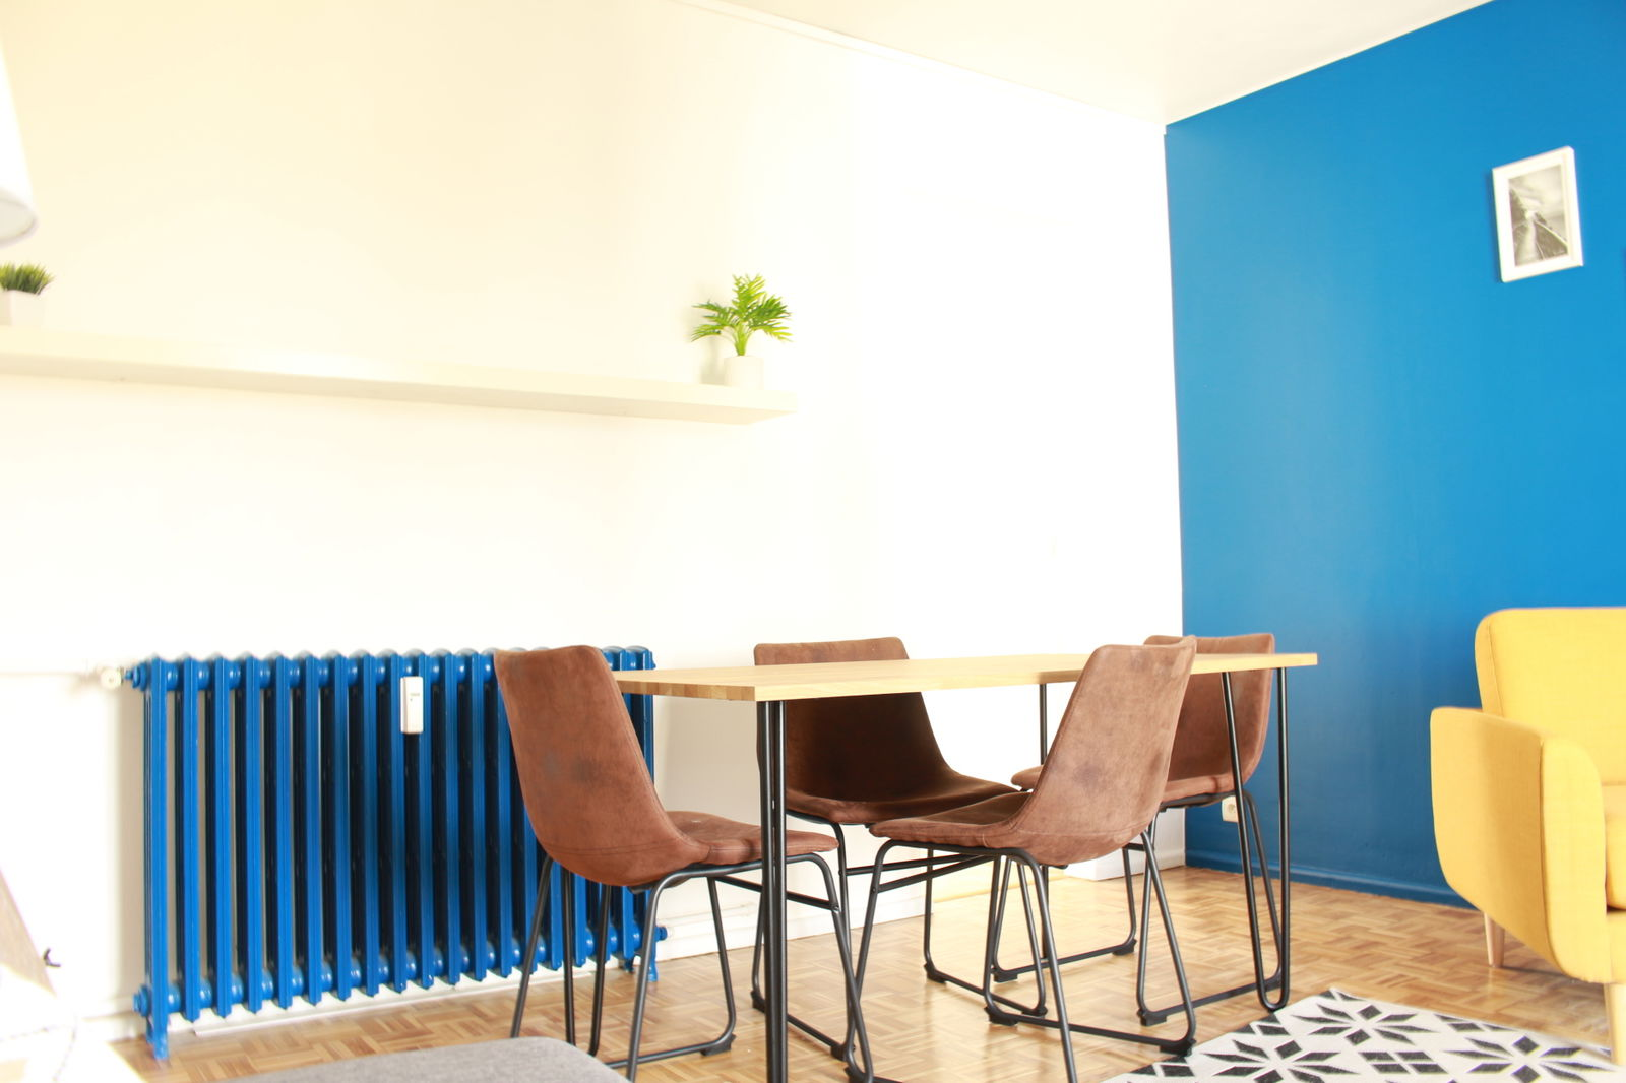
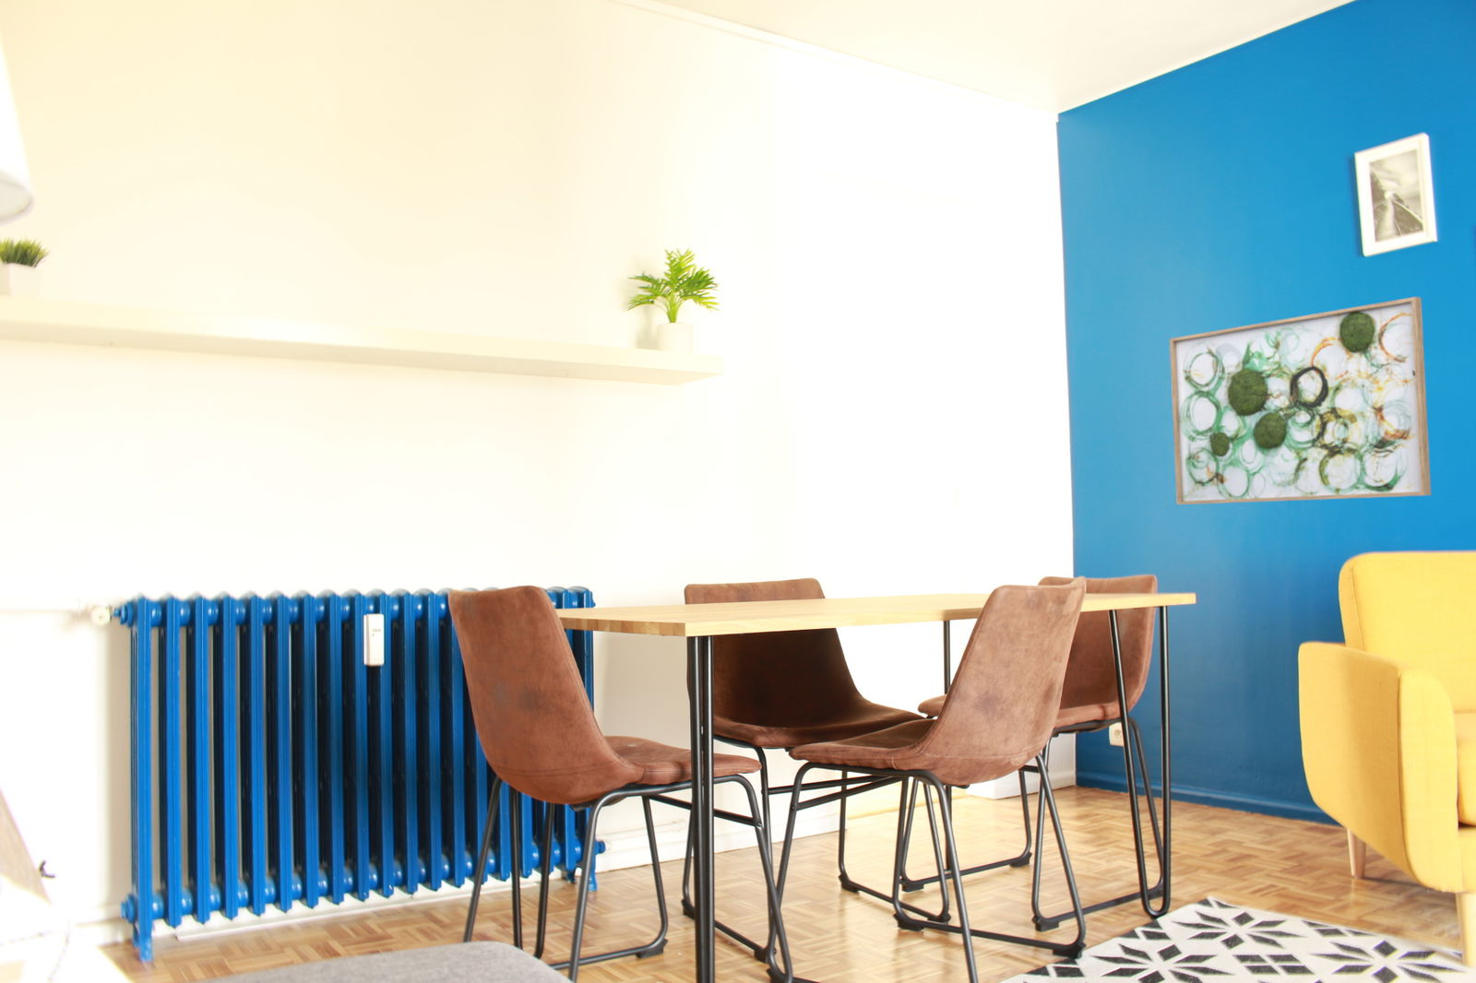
+ wall art [1169,296,1432,506]
